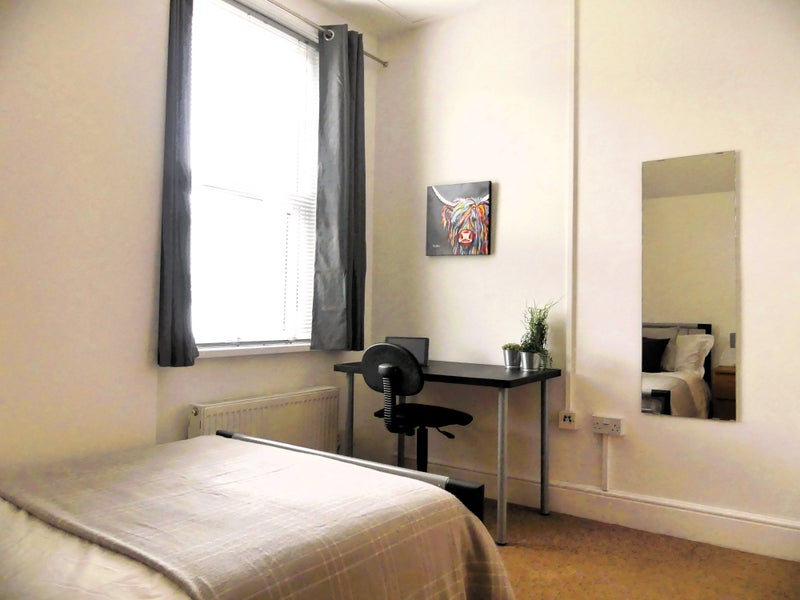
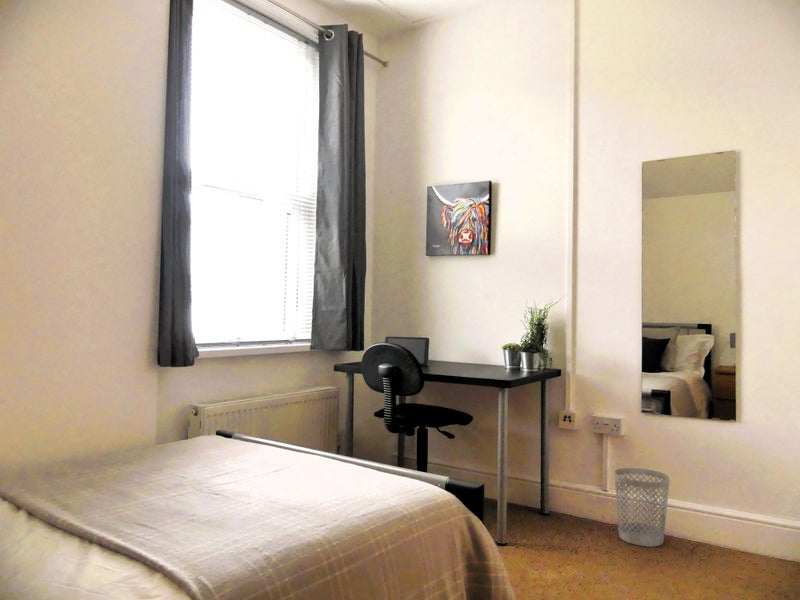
+ wastebasket [613,467,671,547]
